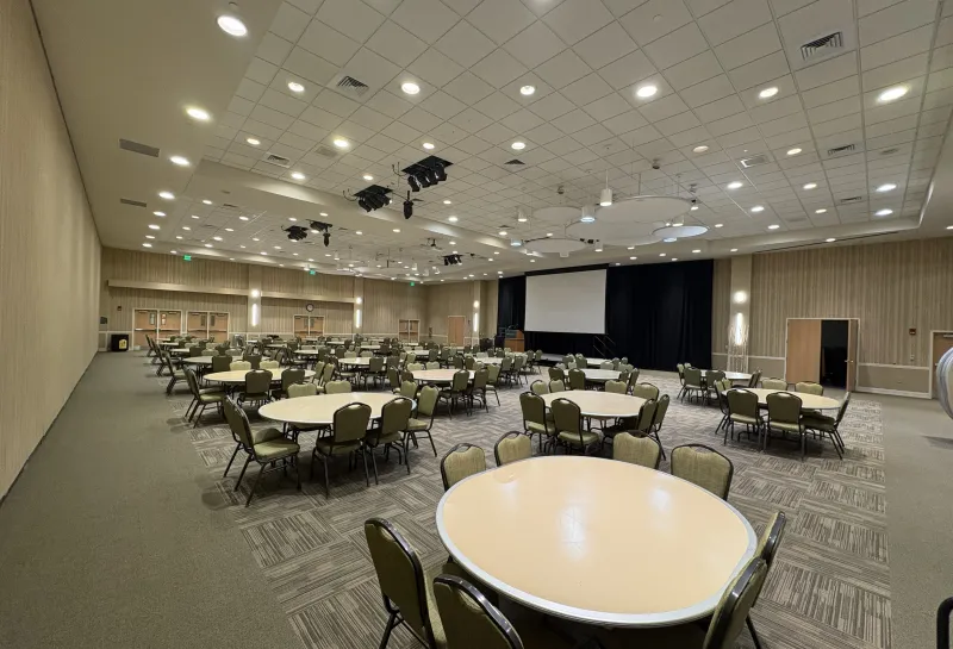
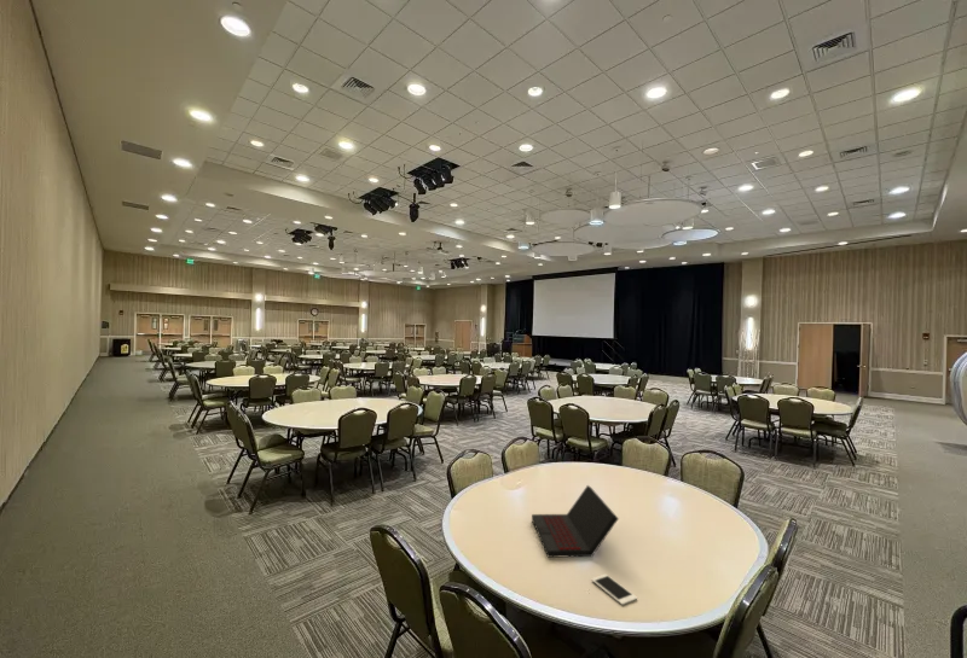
+ laptop [531,484,620,559]
+ cell phone [590,573,638,606]
